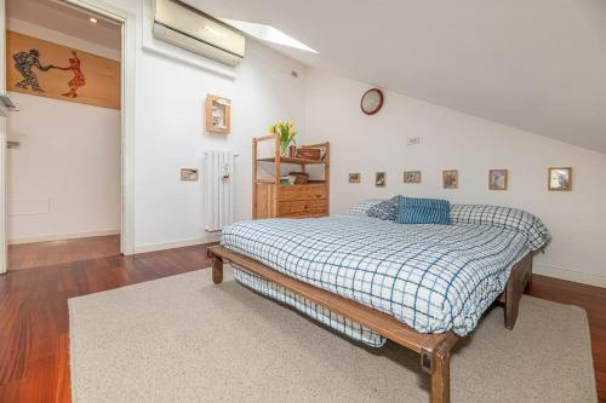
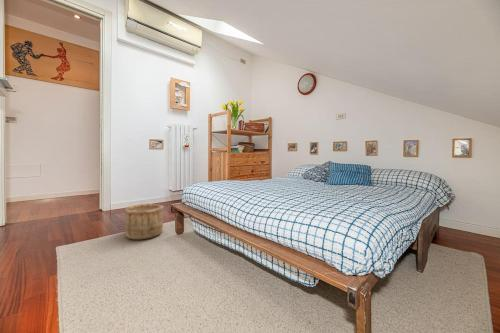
+ wooden bucket [123,203,165,240]
